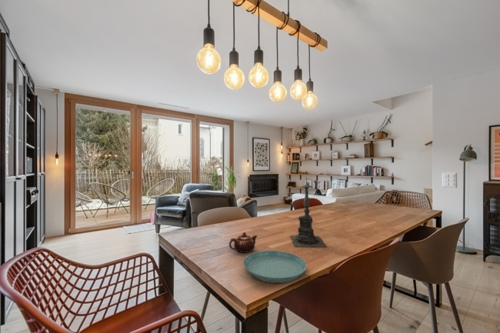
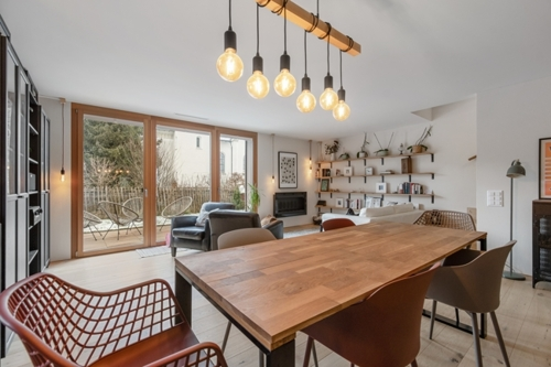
- teapot [228,231,258,254]
- saucer [242,250,308,284]
- candle holder [290,176,328,248]
